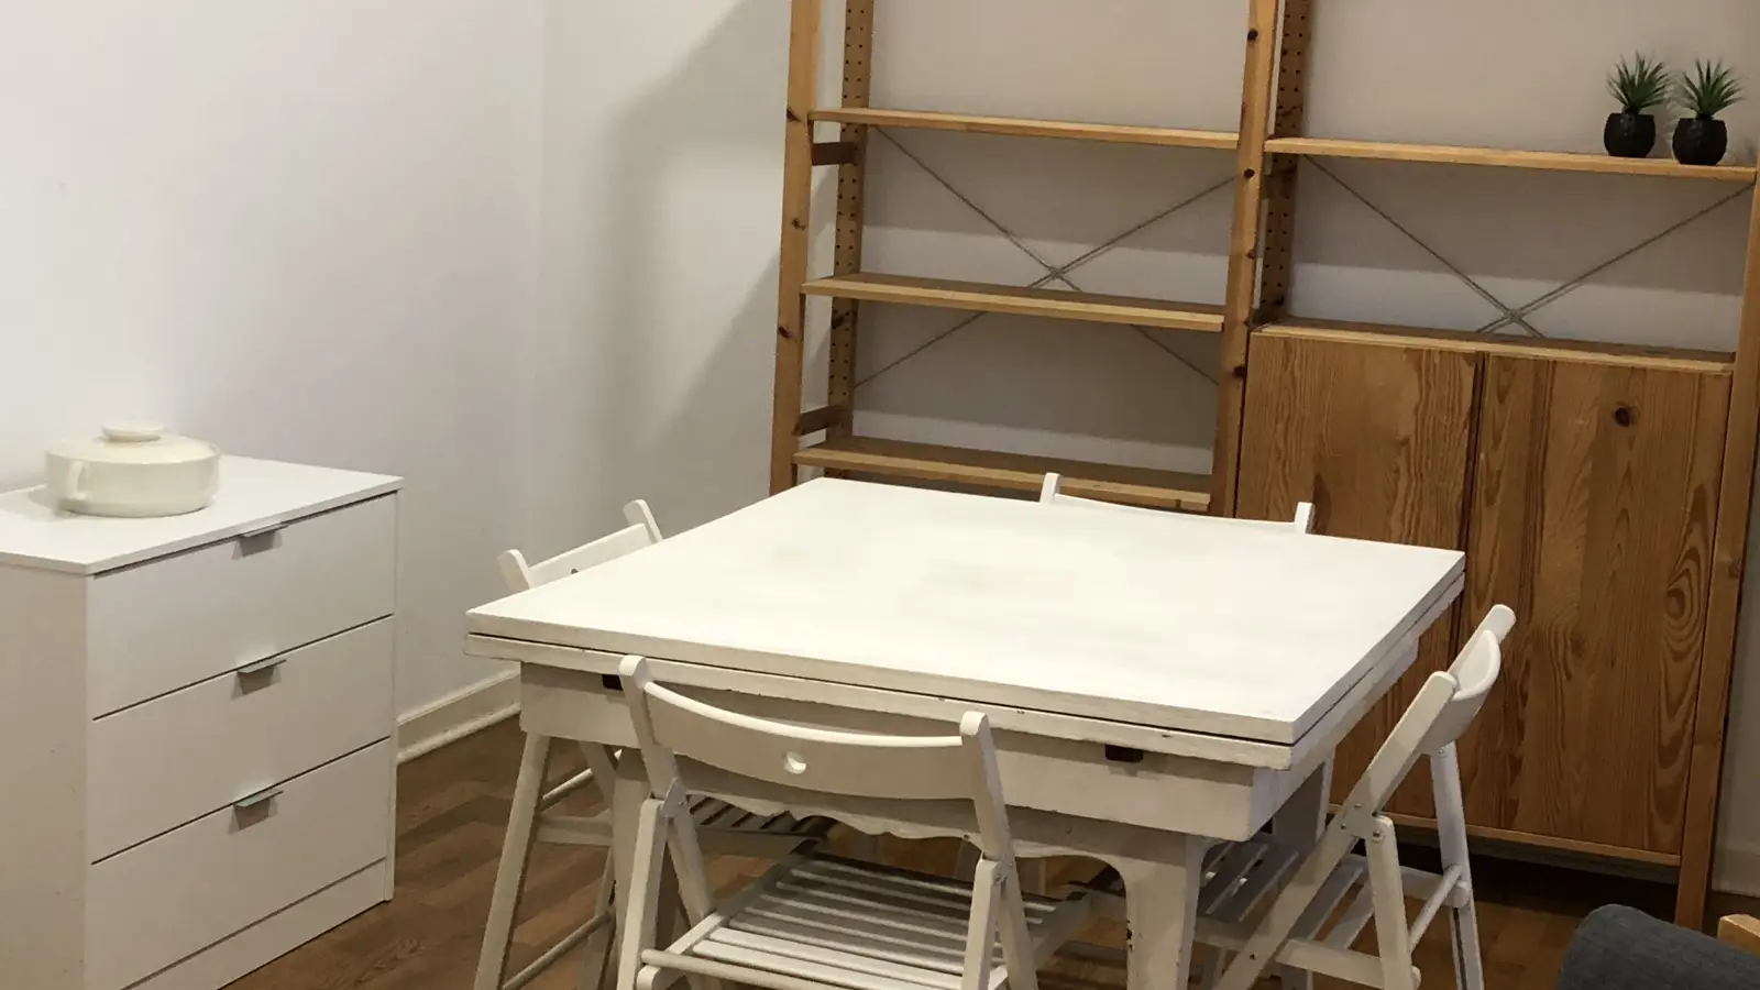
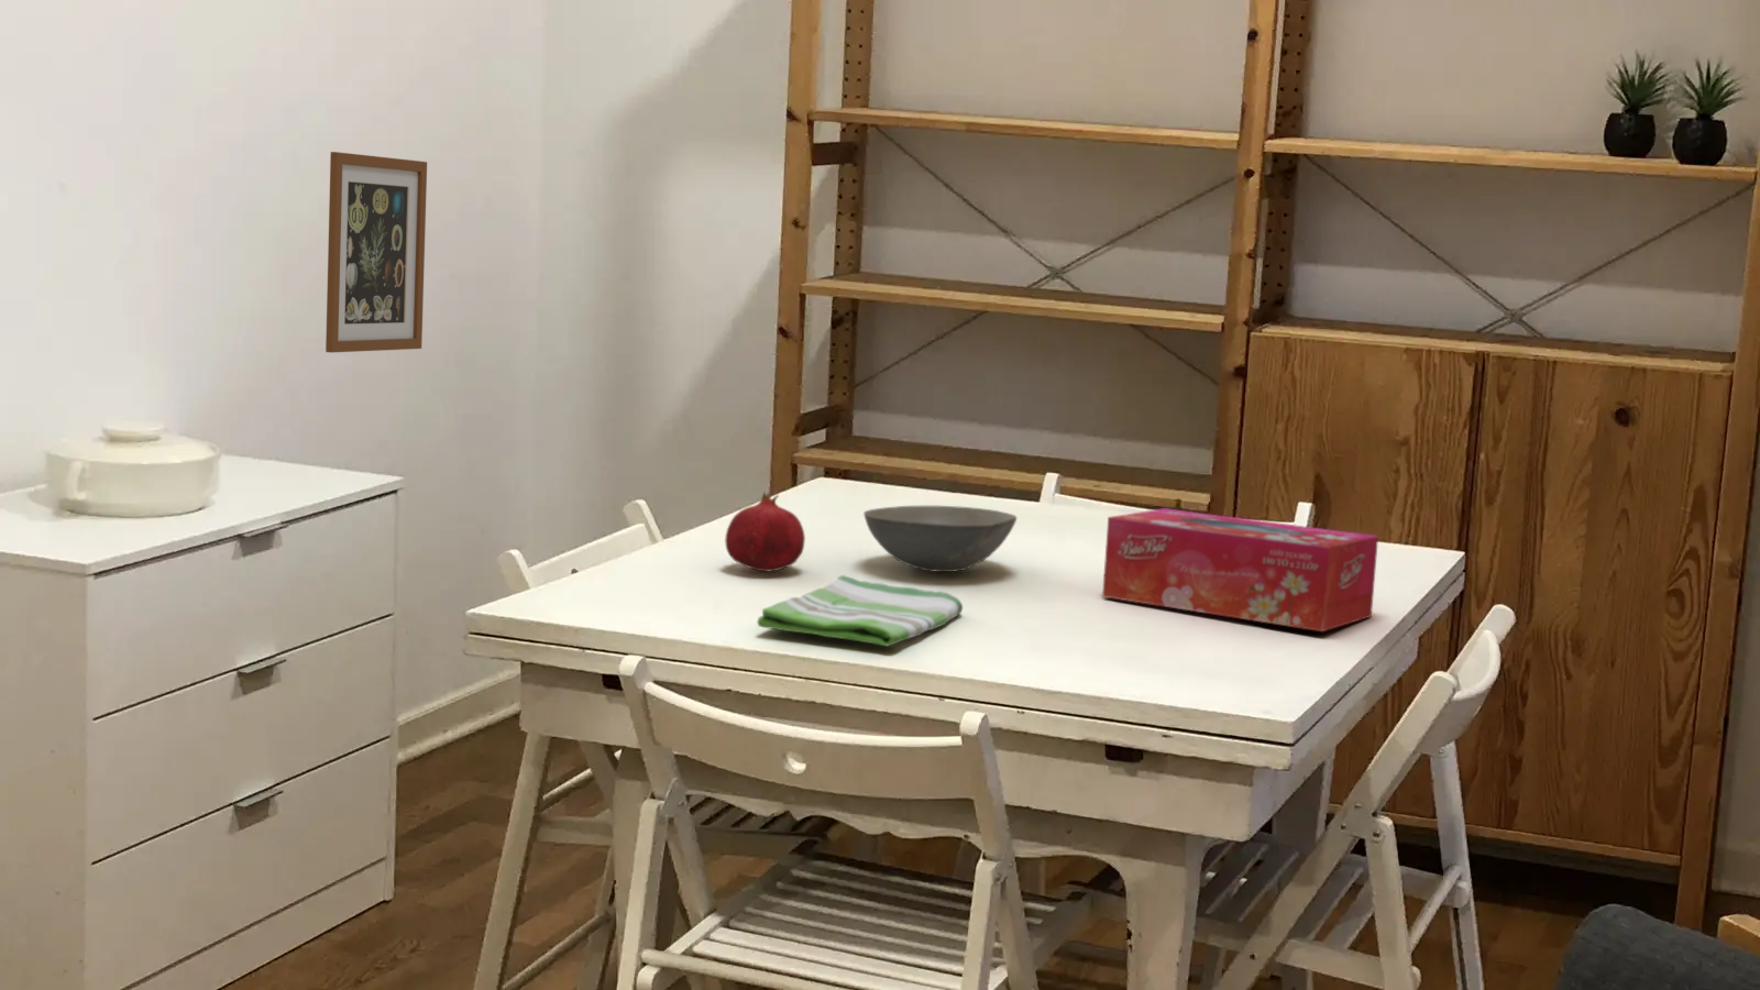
+ soup bowl [862,505,1018,573]
+ tissue box [1101,508,1379,632]
+ dish towel [757,574,963,647]
+ wall art [324,151,428,353]
+ fruit [724,492,806,572]
